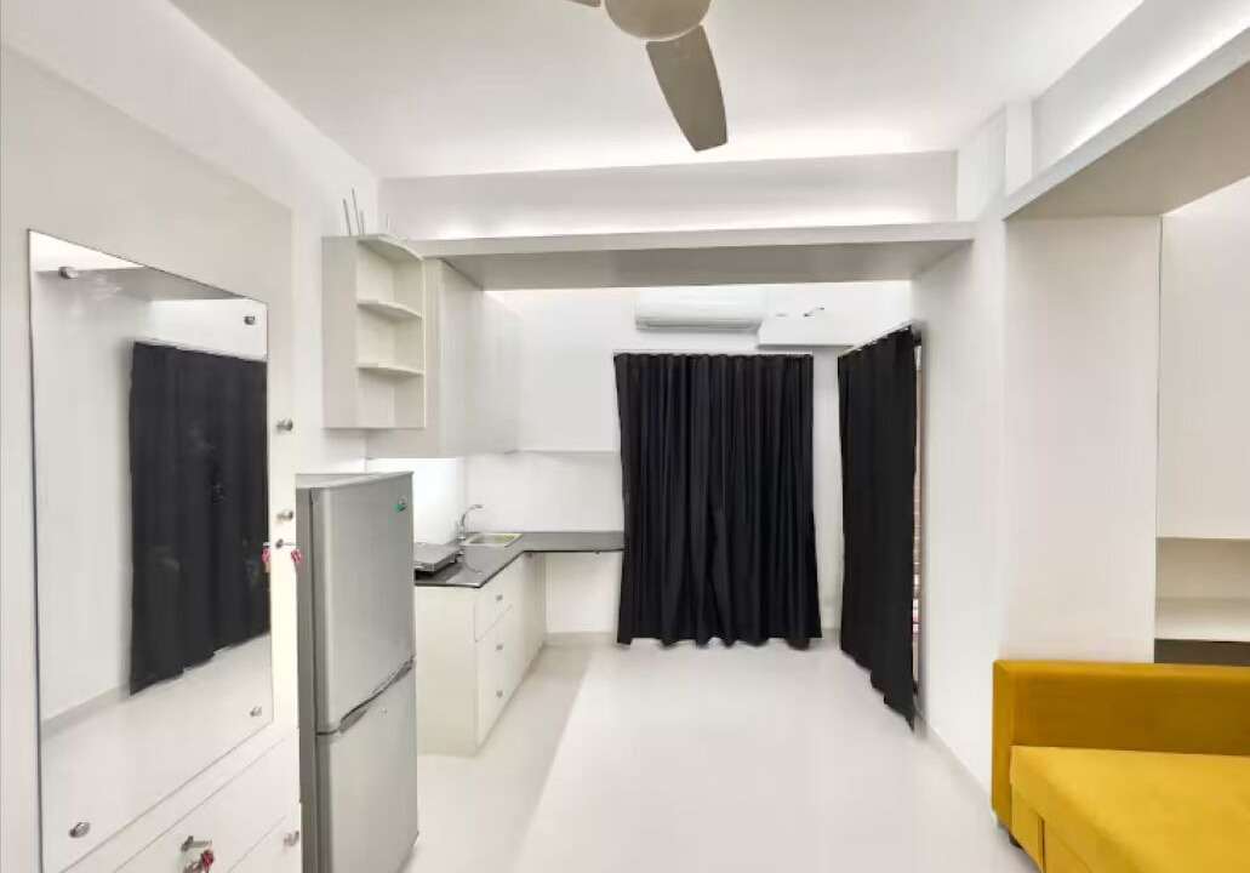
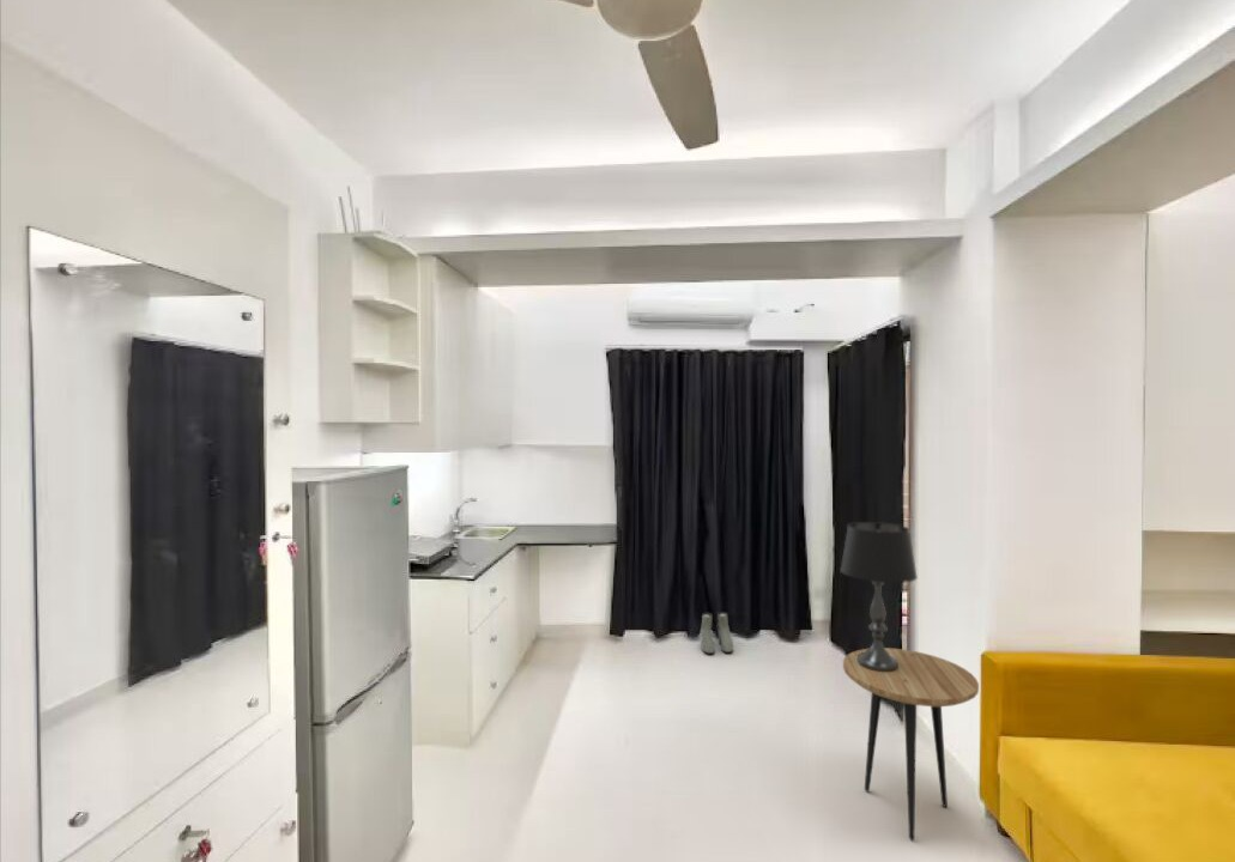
+ table lamp [839,521,919,672]
+ boots [700,611,734,655]
+ side table [842,646,980,842]
